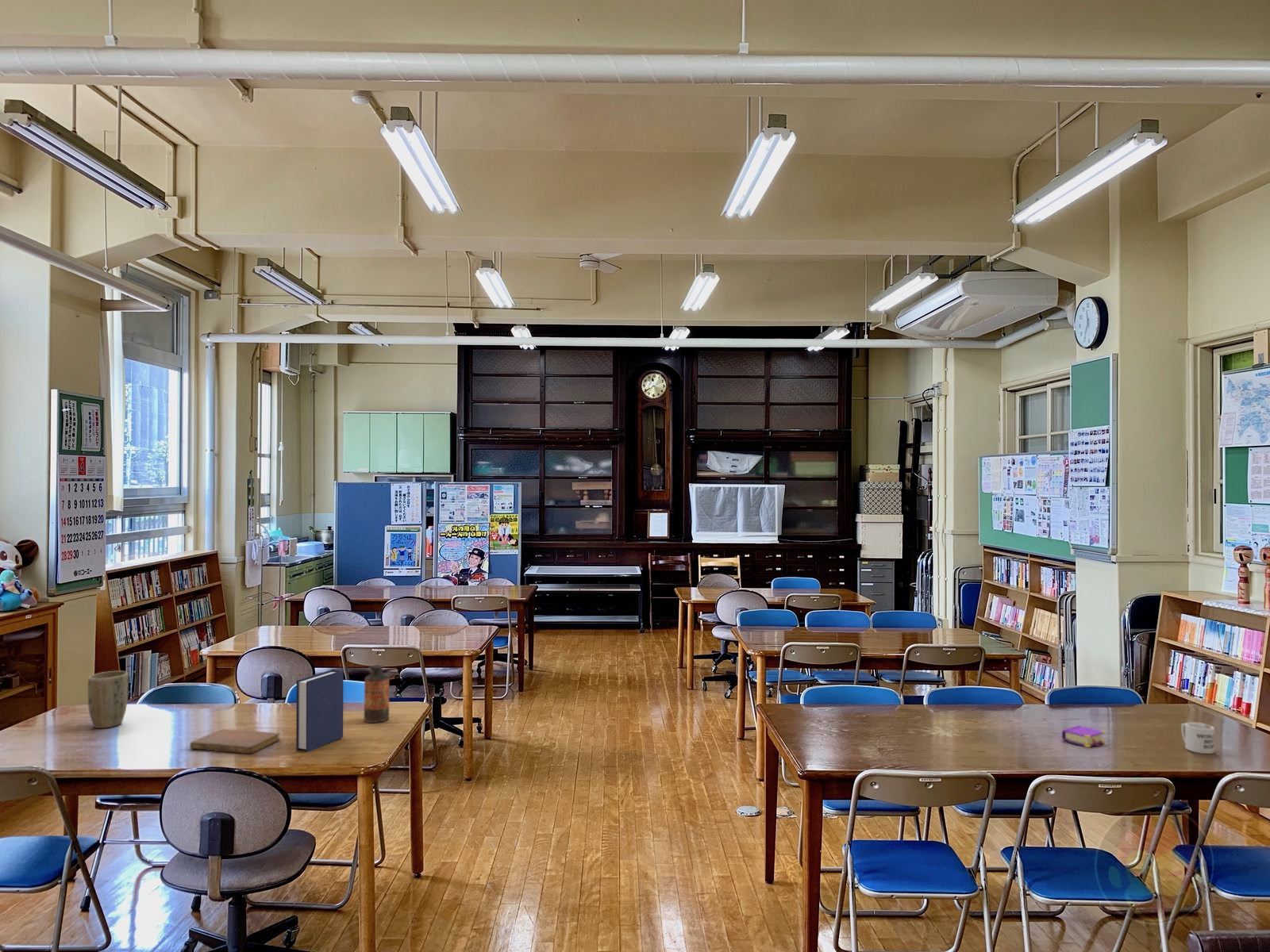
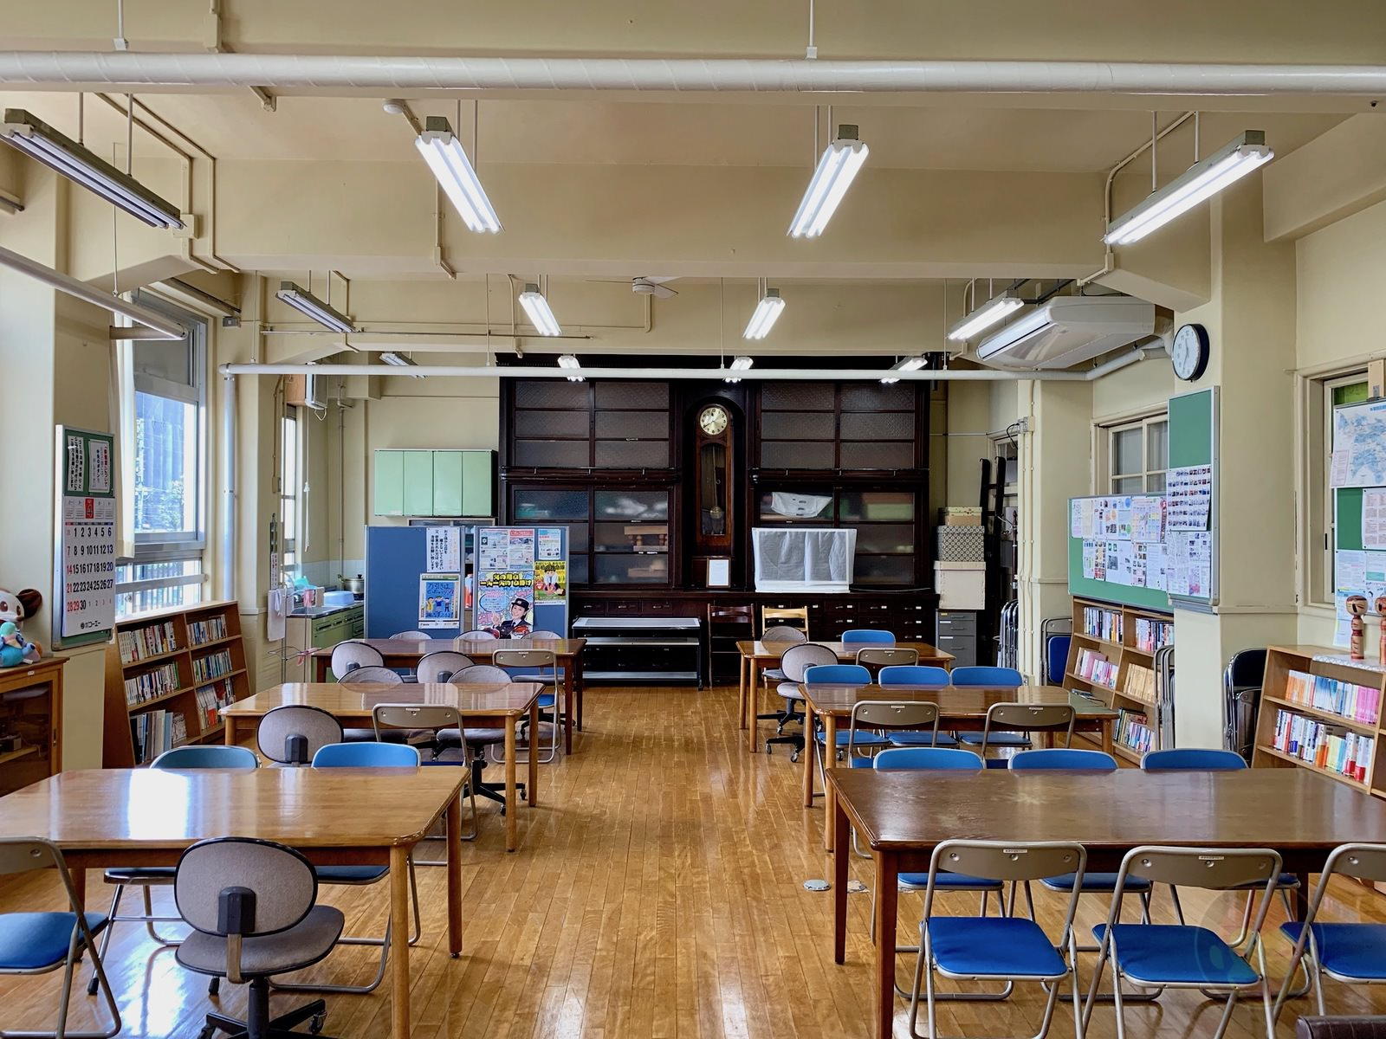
- hardback book [295,669,344,753]
- plant pot [87,670,129,729]
- mug [1180,721,1215,754]
- book [1061,724,1106,748]
- bottle [364,664,390,724]
- notebook [189,728,281,754]
